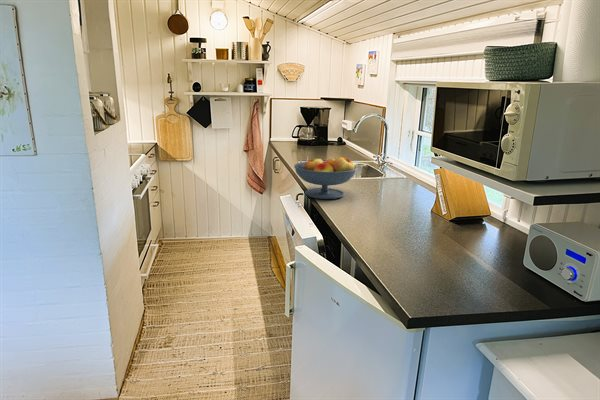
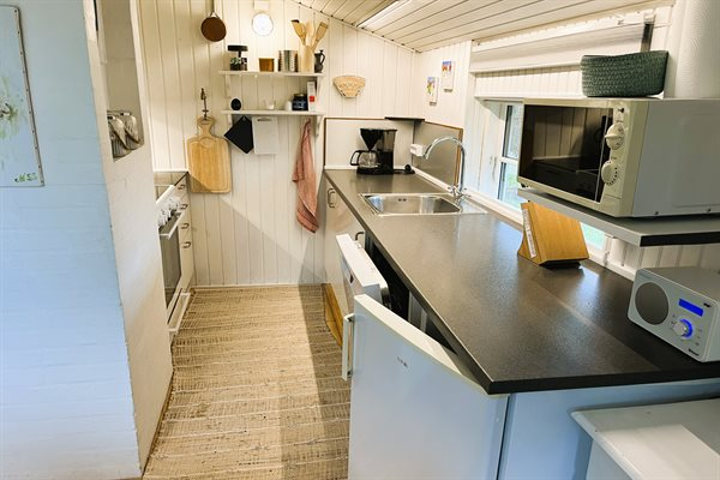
- fruit bowl [293,156,358,200]
